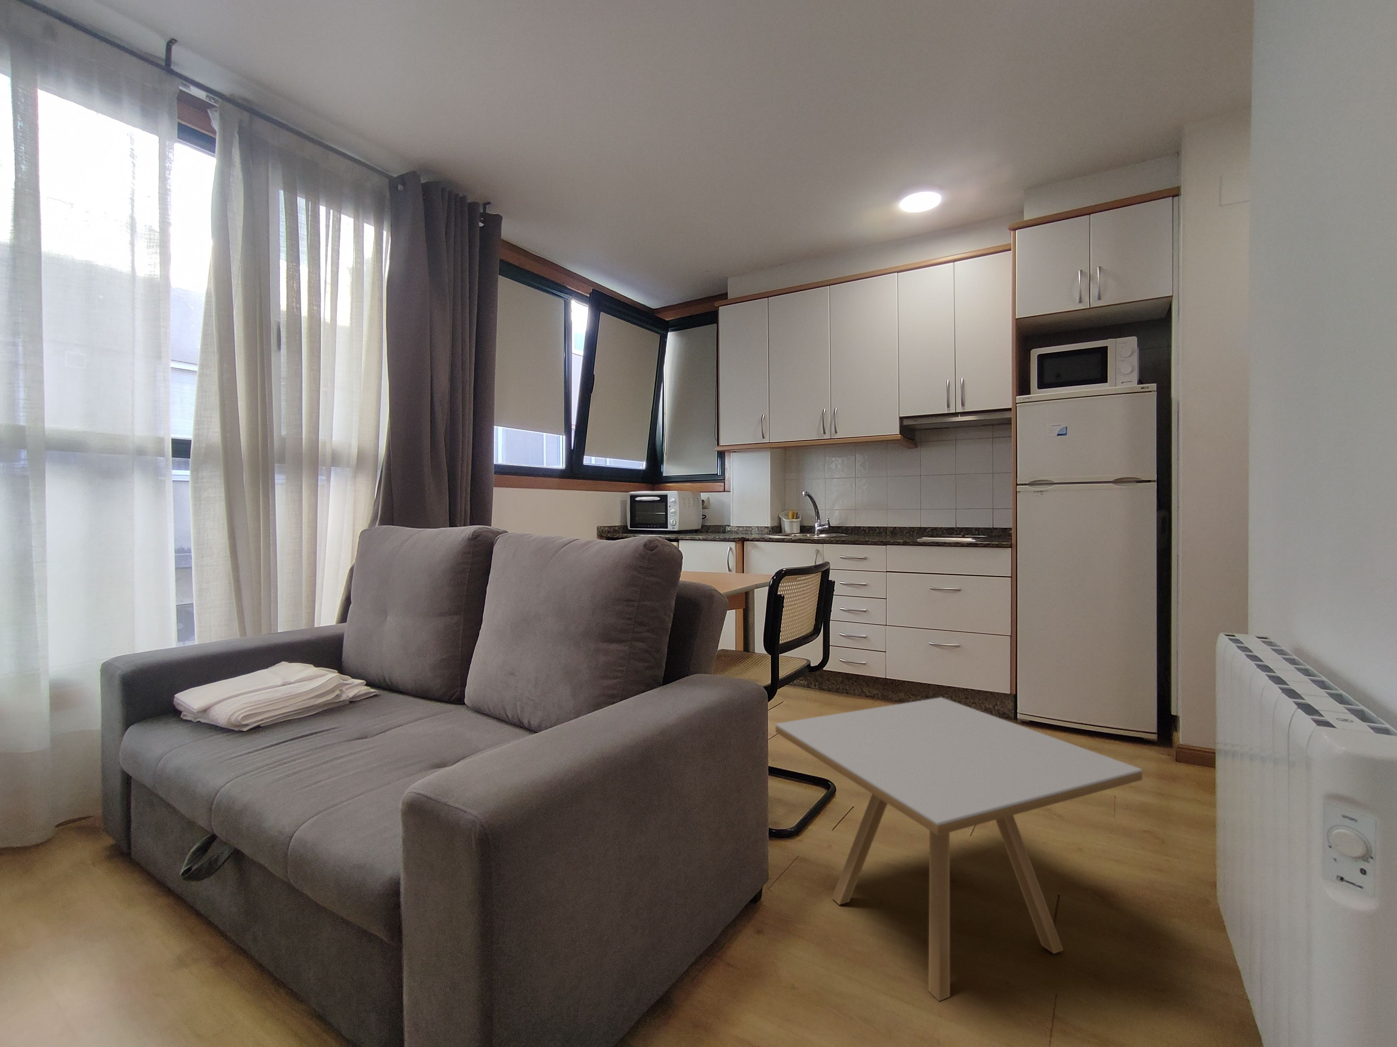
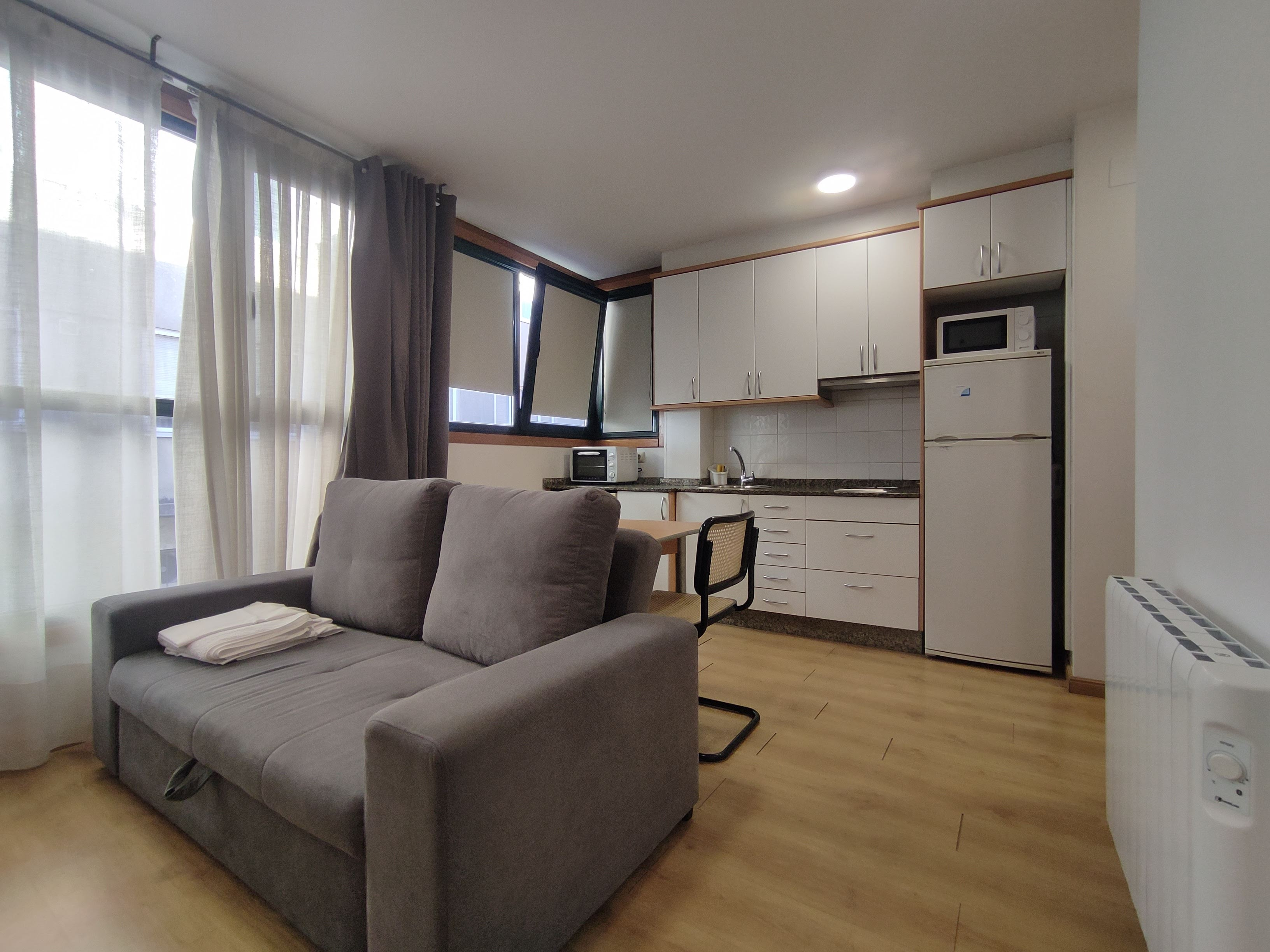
- side table [776,697,1143,1002]
